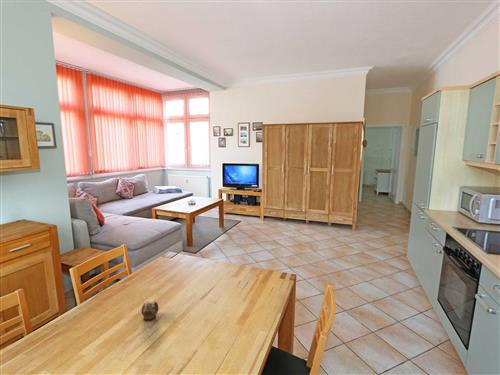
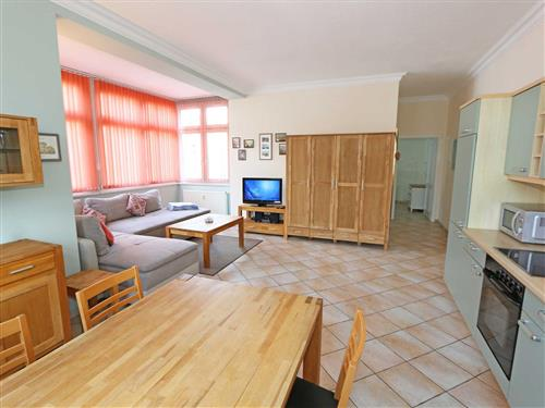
- decorative egg [141,299,159,322]
